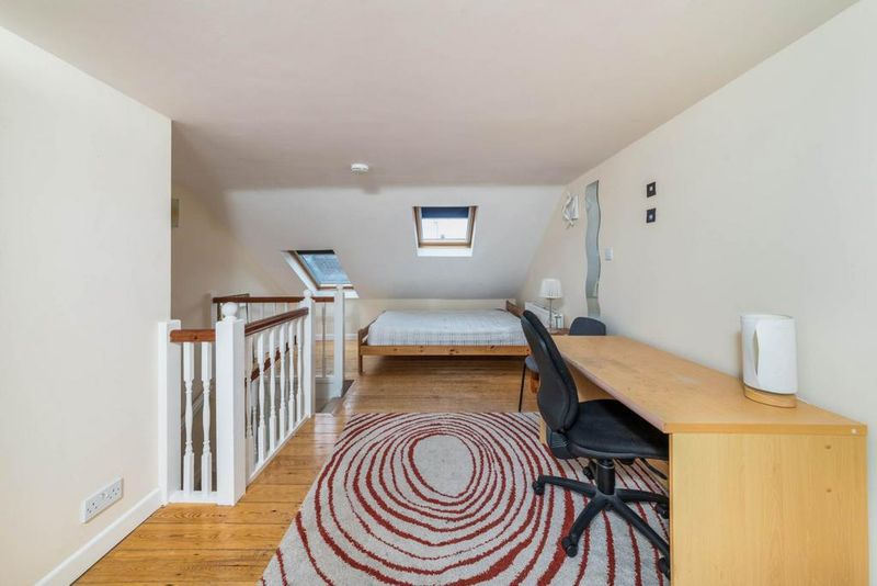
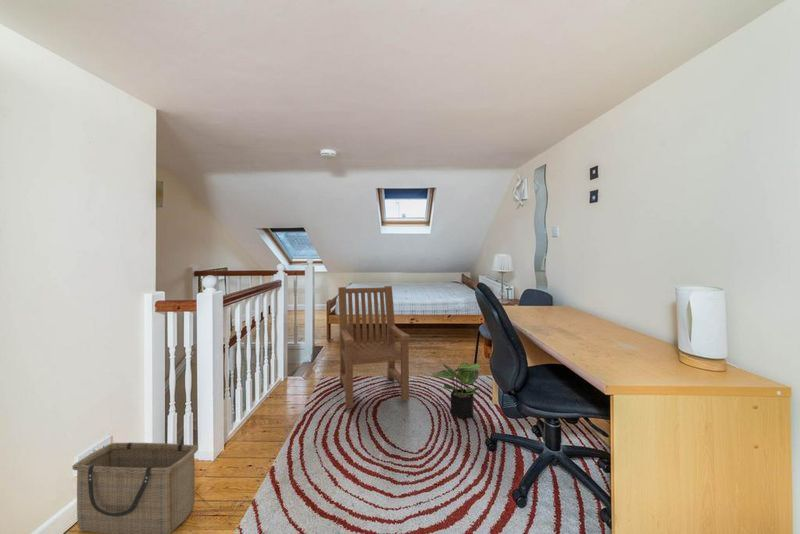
+ potted plant [431,362,482,419]
+ basket [71,441,199,534]
+ armchair [337,285,411,410]
